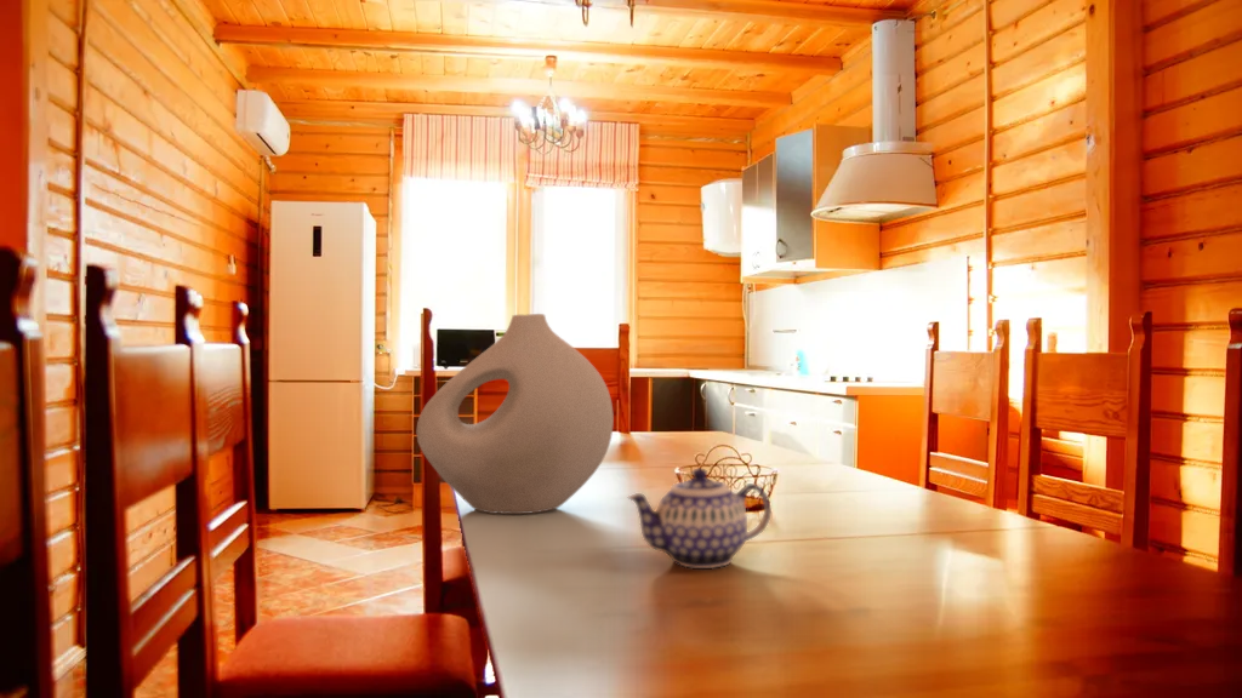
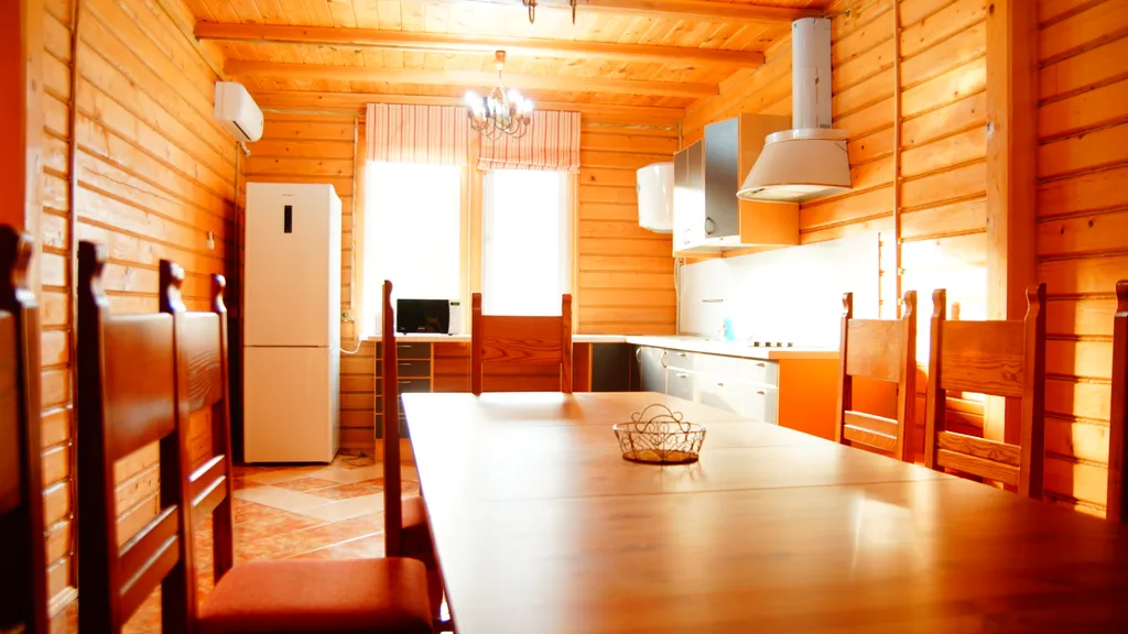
- vase [416,313,615,515]
- teapot [627,467,773,570]
